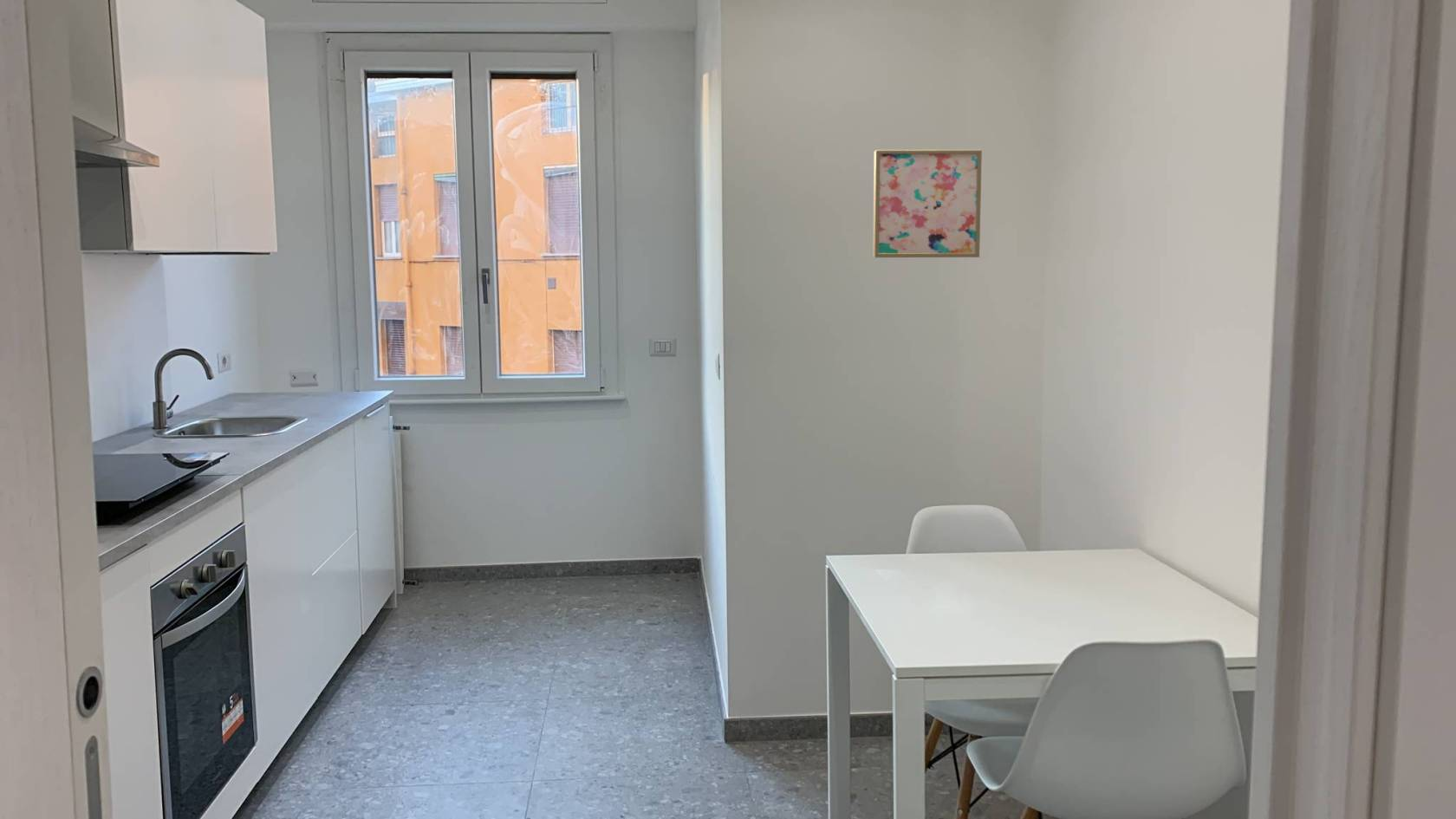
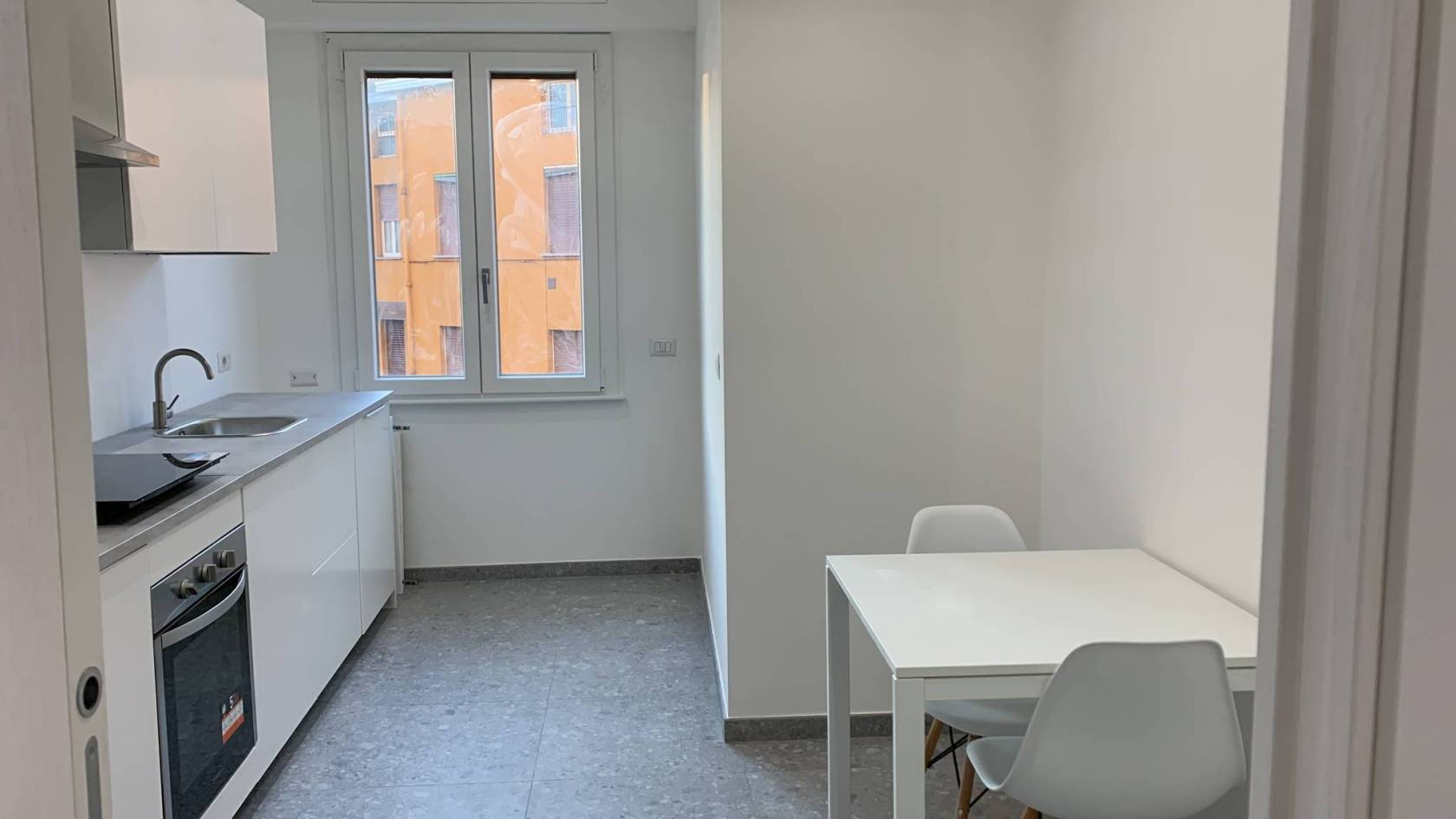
- wall art [872,149,983,258]
